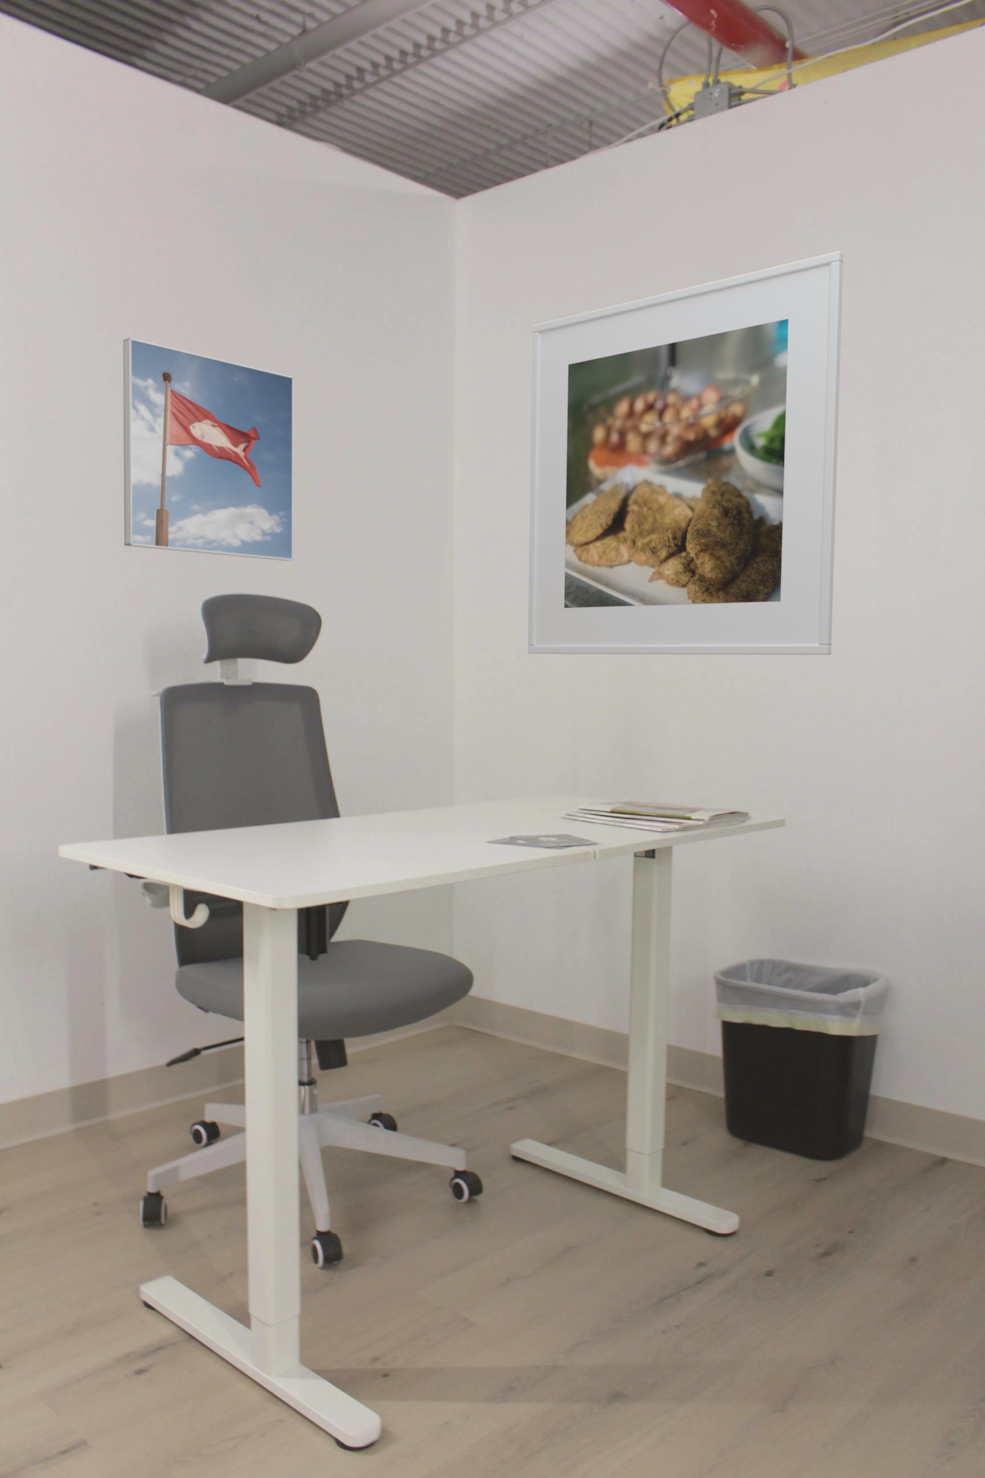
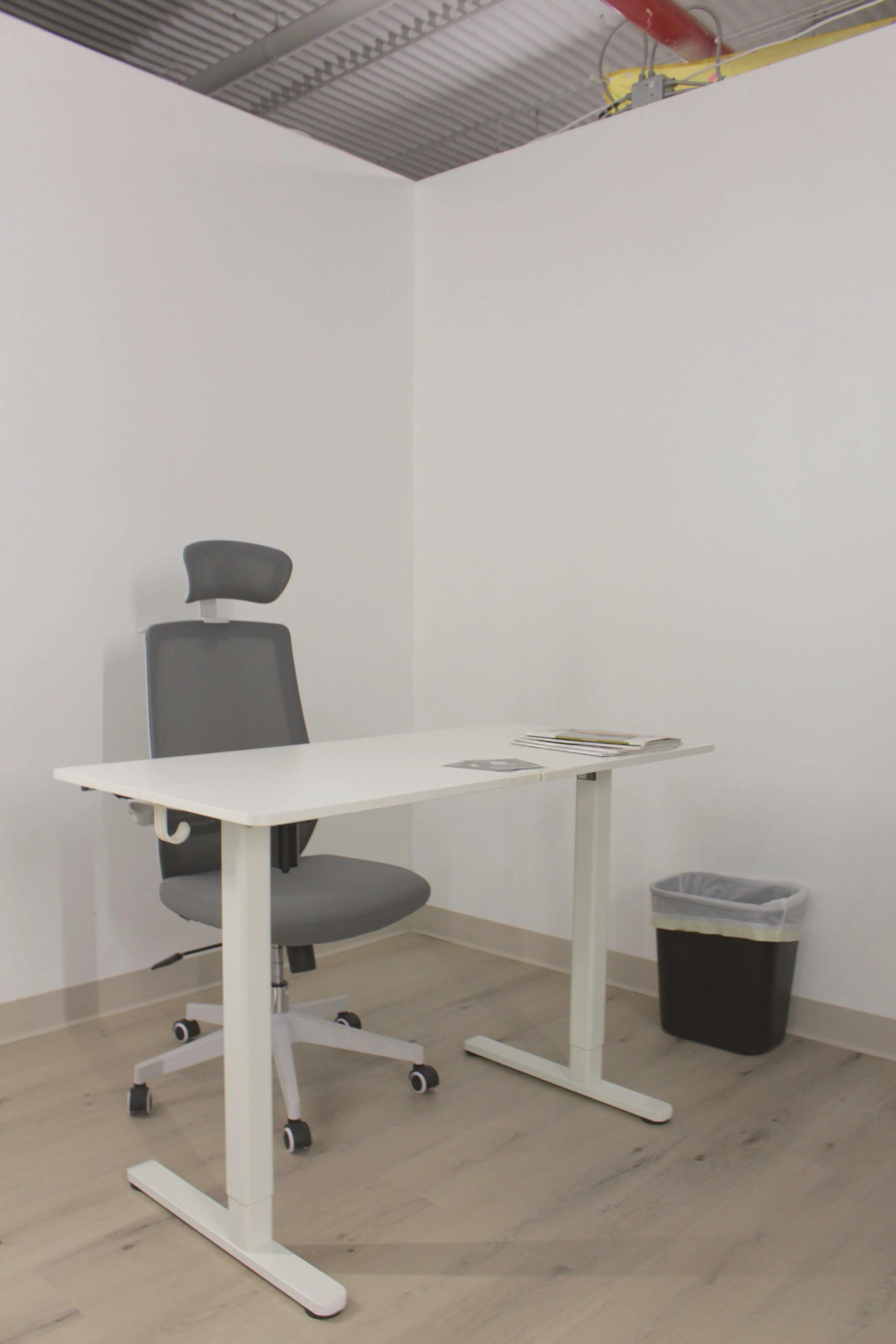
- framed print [123,338,294,561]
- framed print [528,251,843,655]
